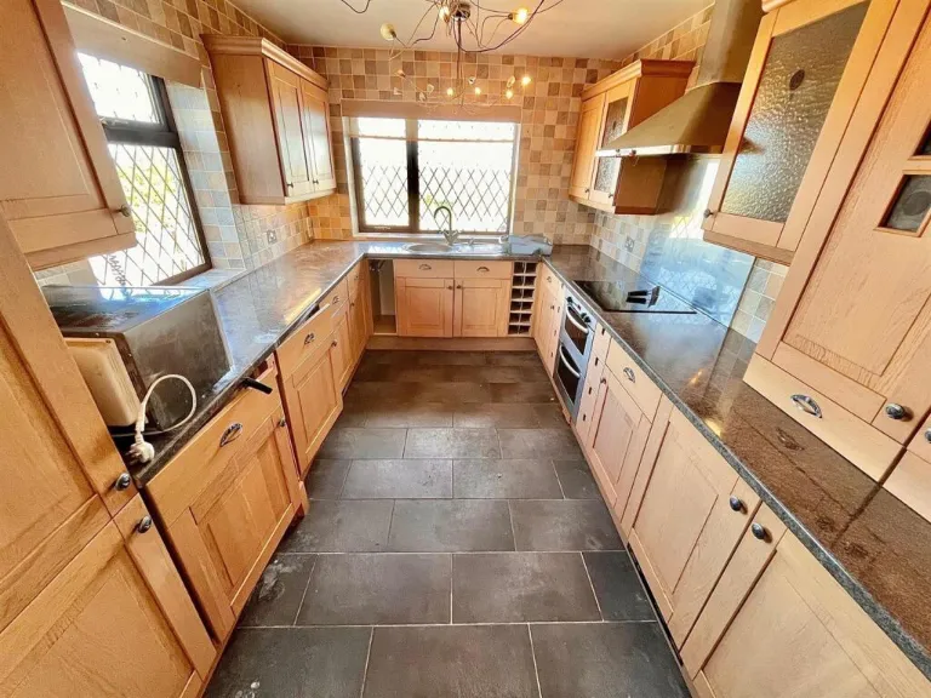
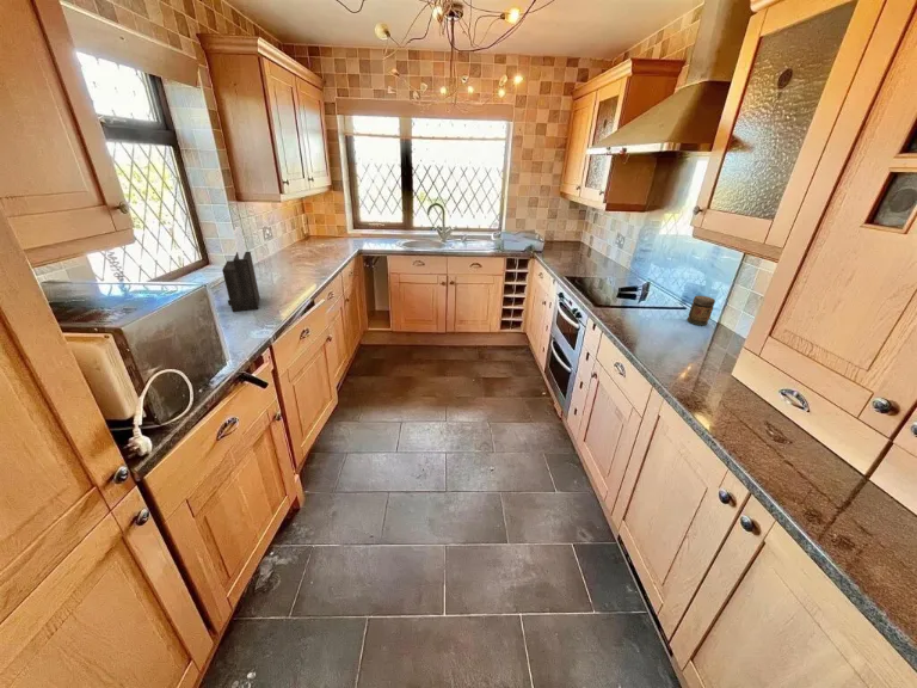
+ knife block [221,226,260,313]
+ jar [685,295,716,326]
